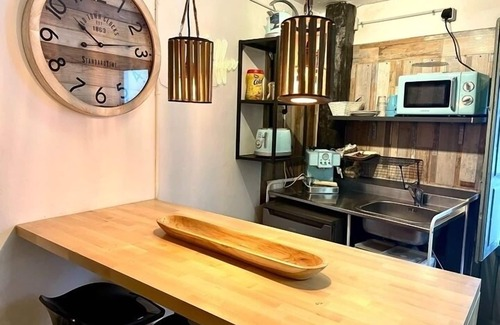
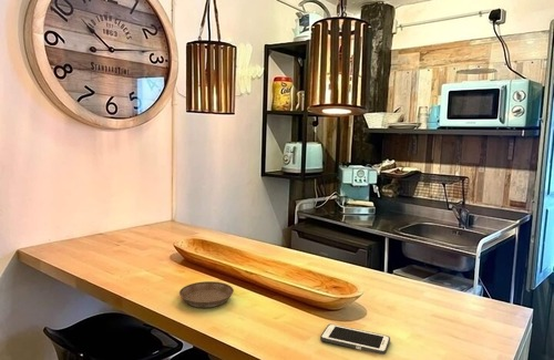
+ saucer [178,280,235,309]
+ cell phone [319,323,391,356]
